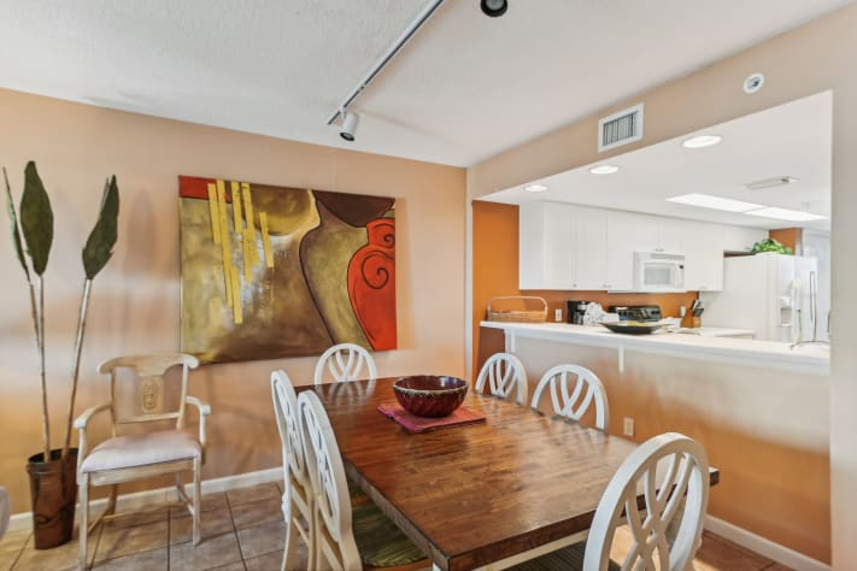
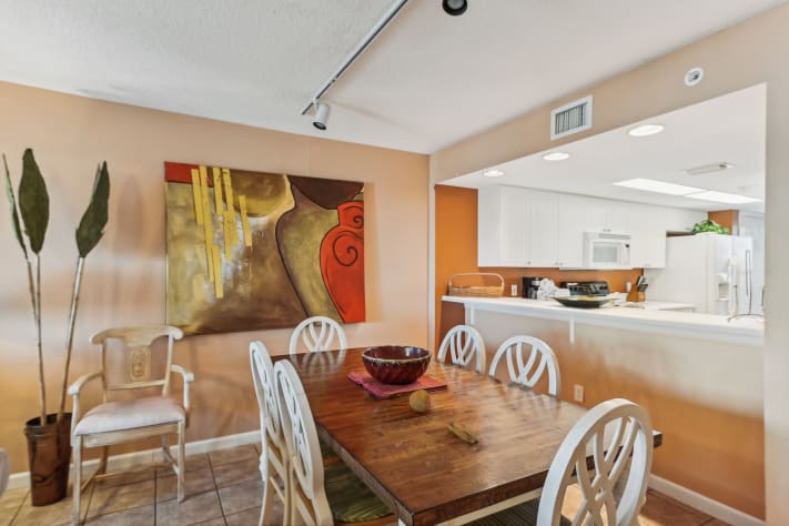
+ fruit [408,388,432,413]
+ banana [446,421,479,445]
